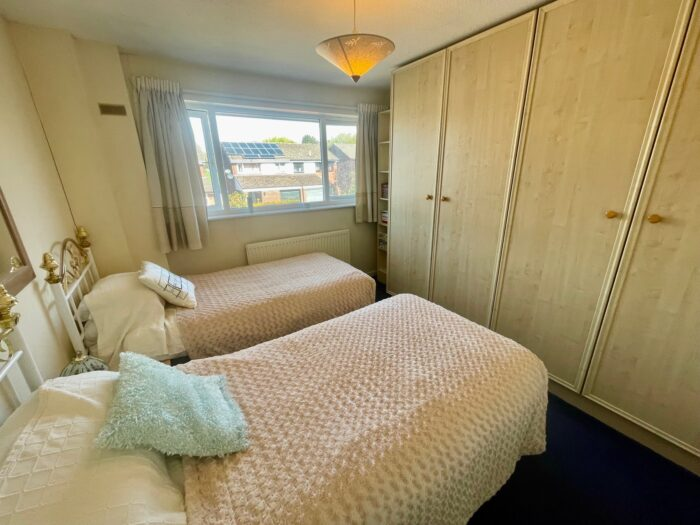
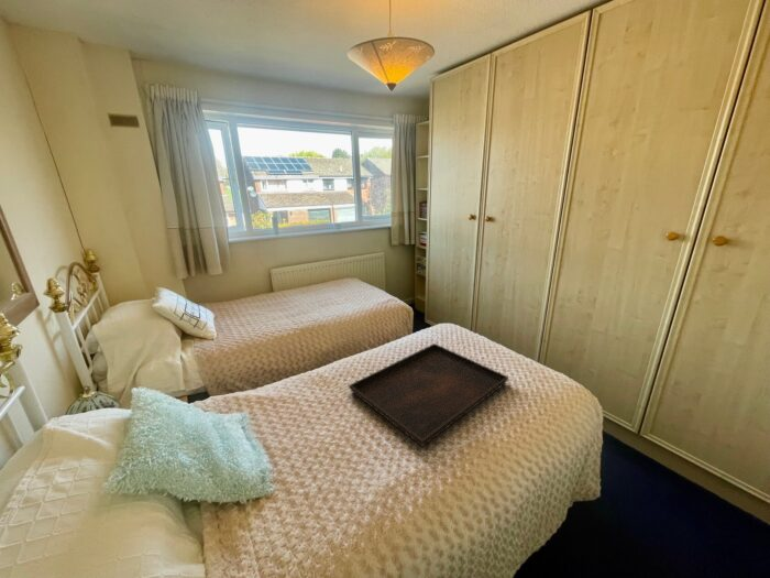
+ serving tray [349,342,509,448]
